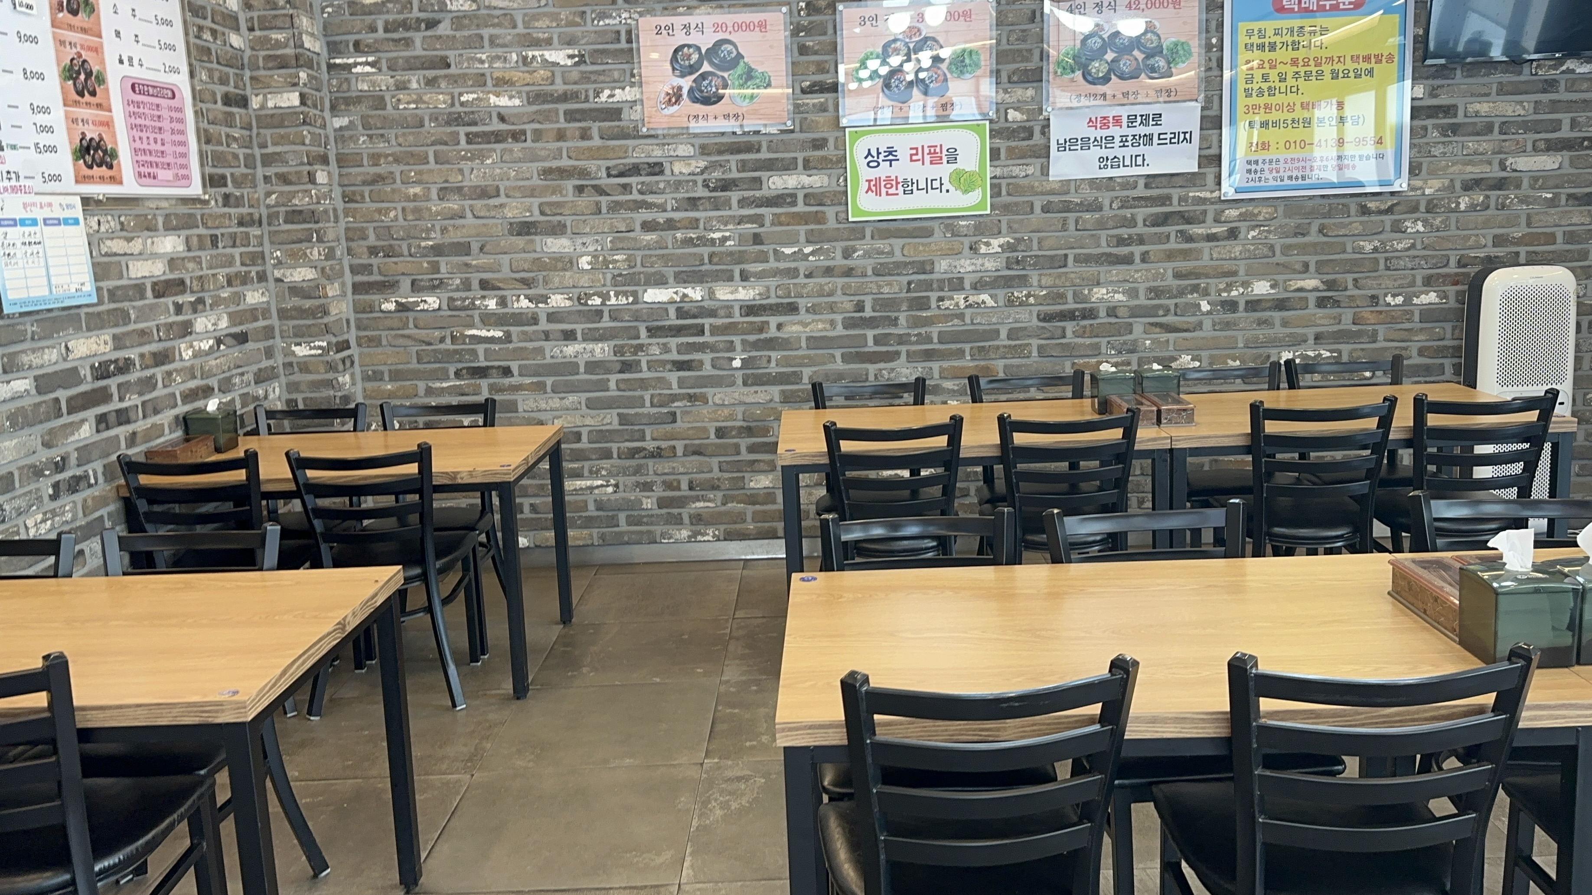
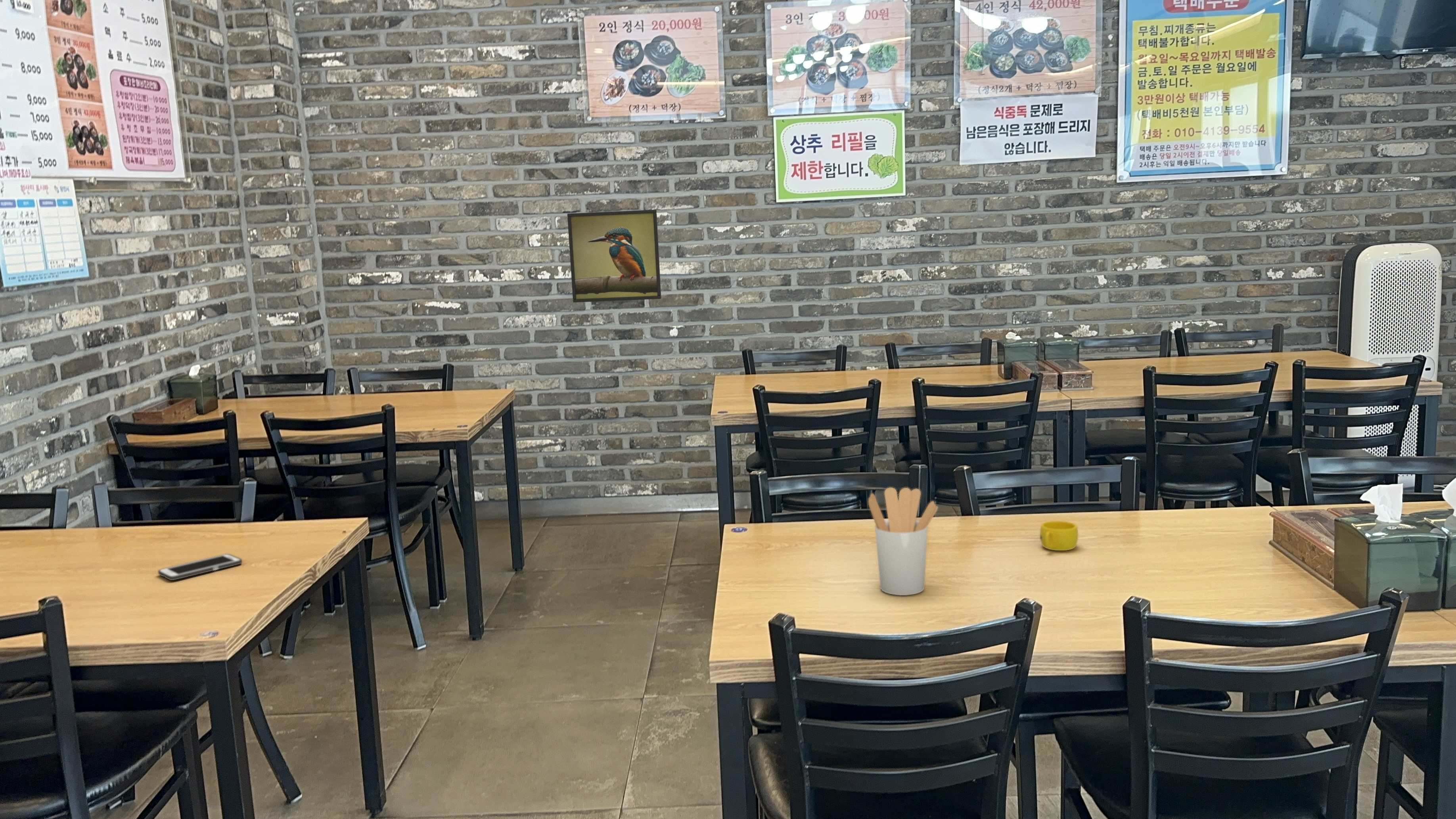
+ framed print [567,209,662,303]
+ utensil holder [868,487,939,596]
+ cup [1039,520,1079,551]
+ cell phone [158,553,243,581]
